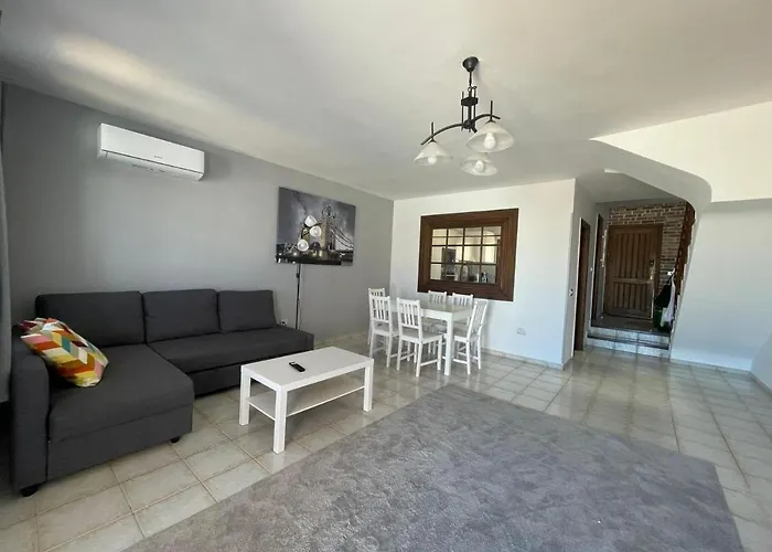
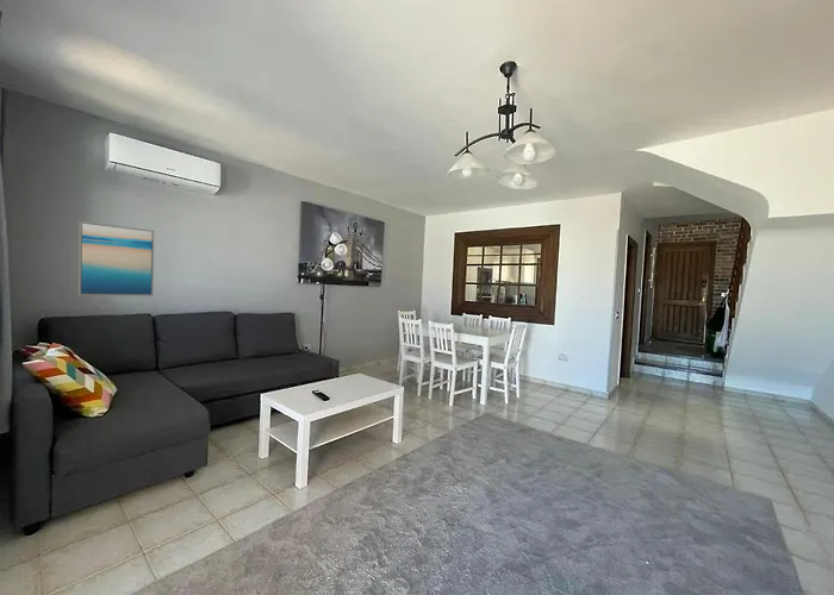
+ wall art [77,220,155,296]
